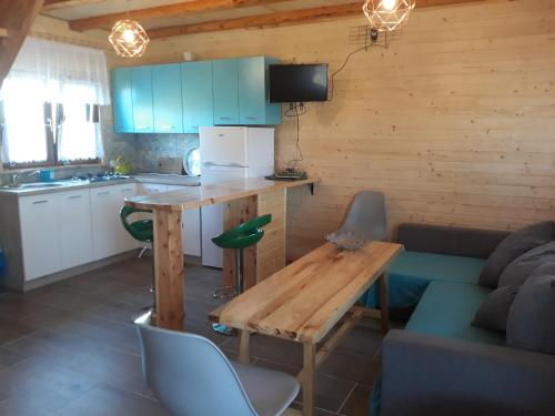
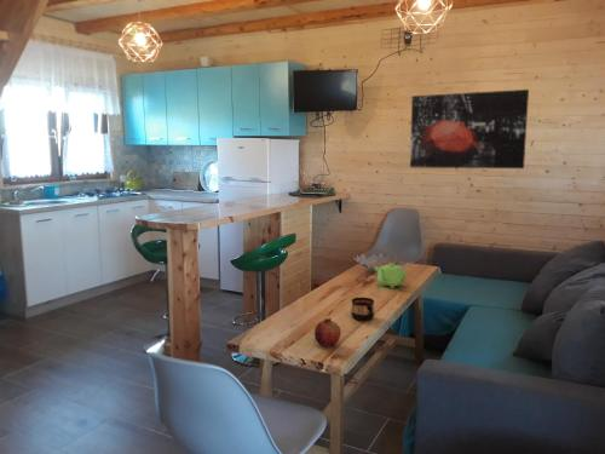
+ teapot [373,263,409,289]
+ cup [350,297,375,322]
+ wall art [409,88,530,169]
+ fruit [313,317,342,347]
